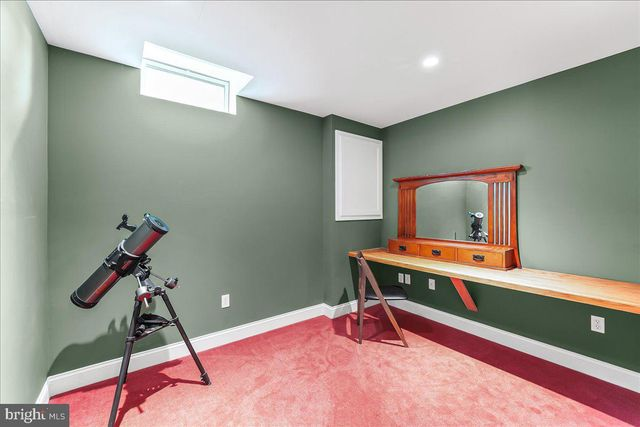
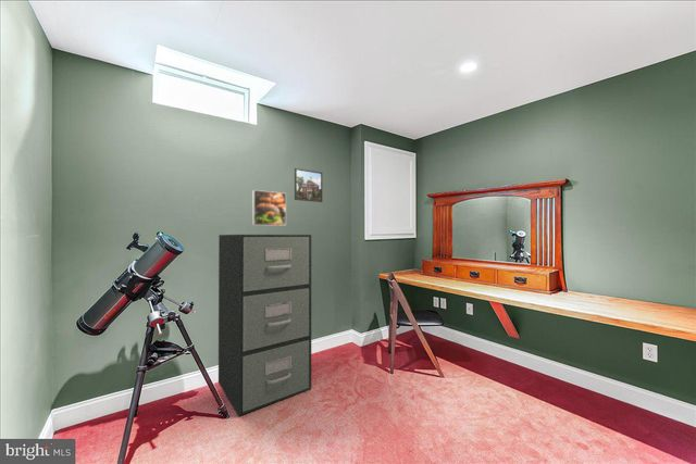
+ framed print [294,167,323,203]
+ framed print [251,189,287,227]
+ filing cabinet [217,234,312,417]
